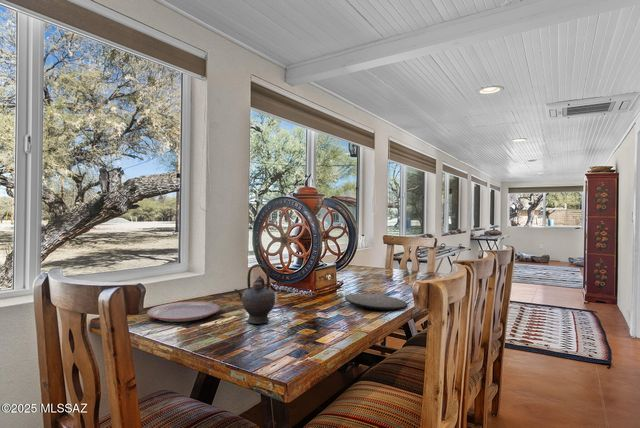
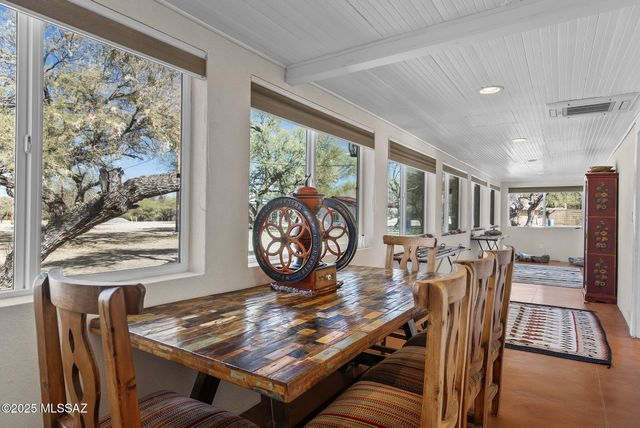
- plate [344,293,408,311]
- plate [146,301,221,323]
- teapot [234,263,276,325]
